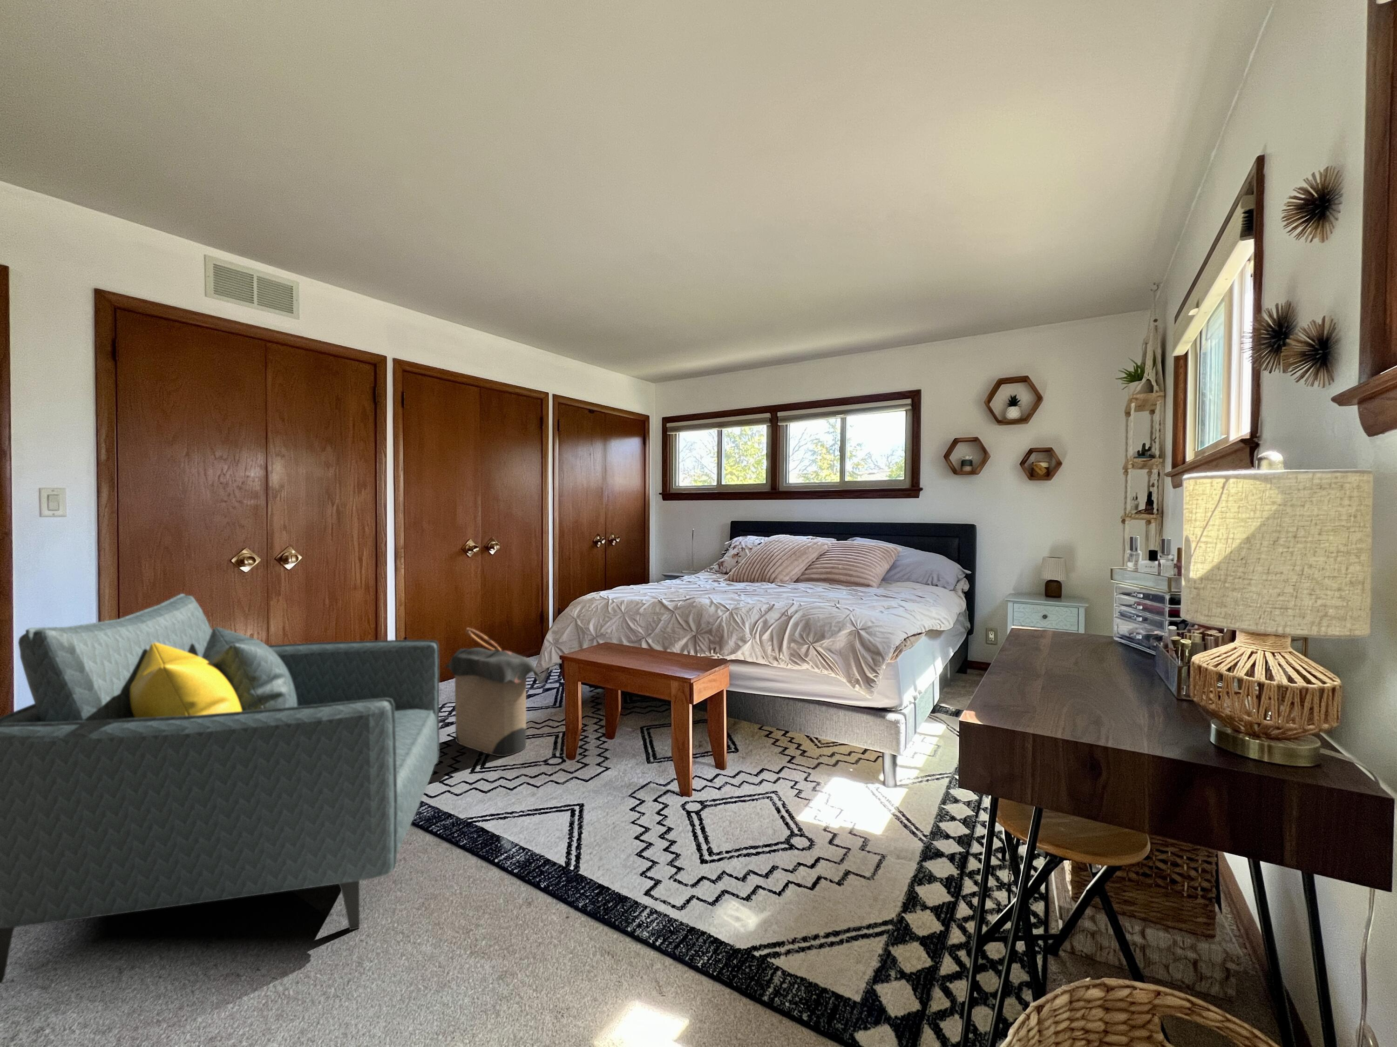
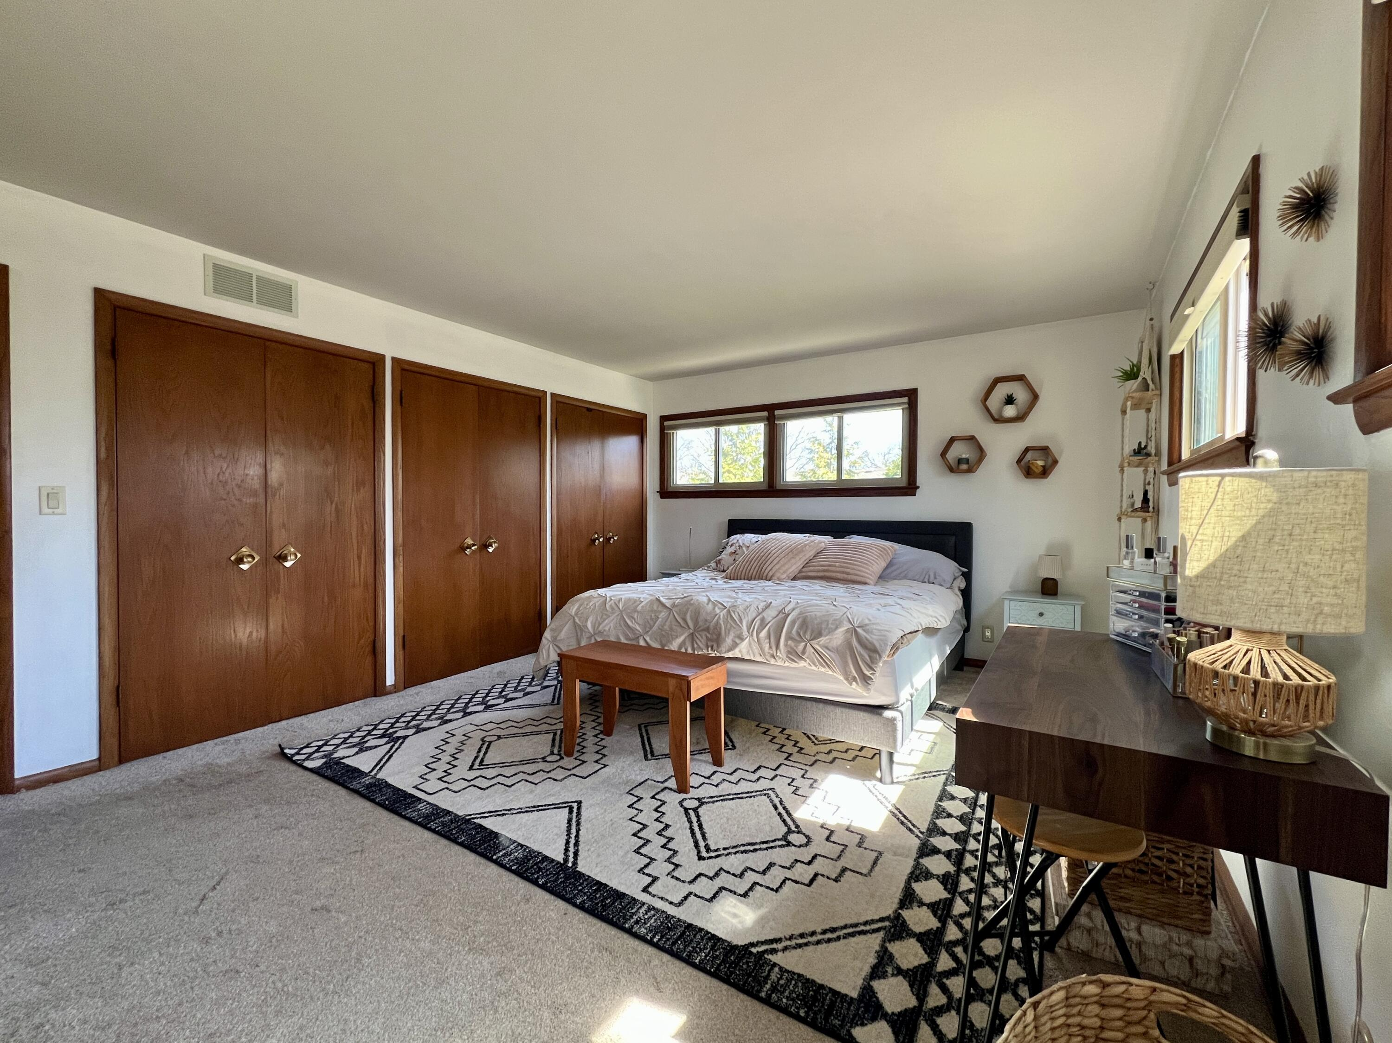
- laundry hamper [443,627,541,757]
- armchair [0,593,440,984]
